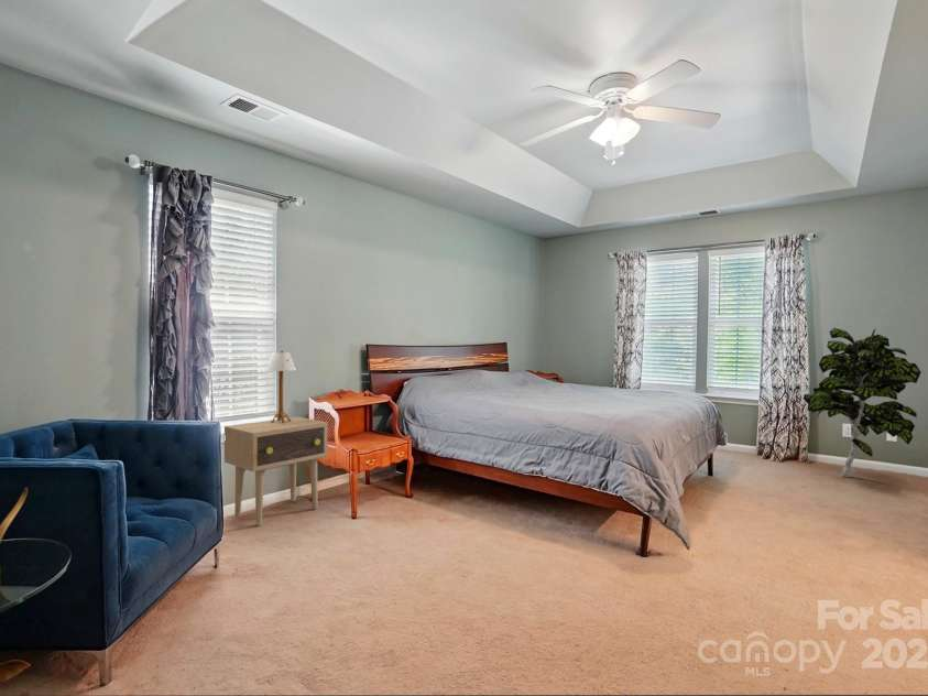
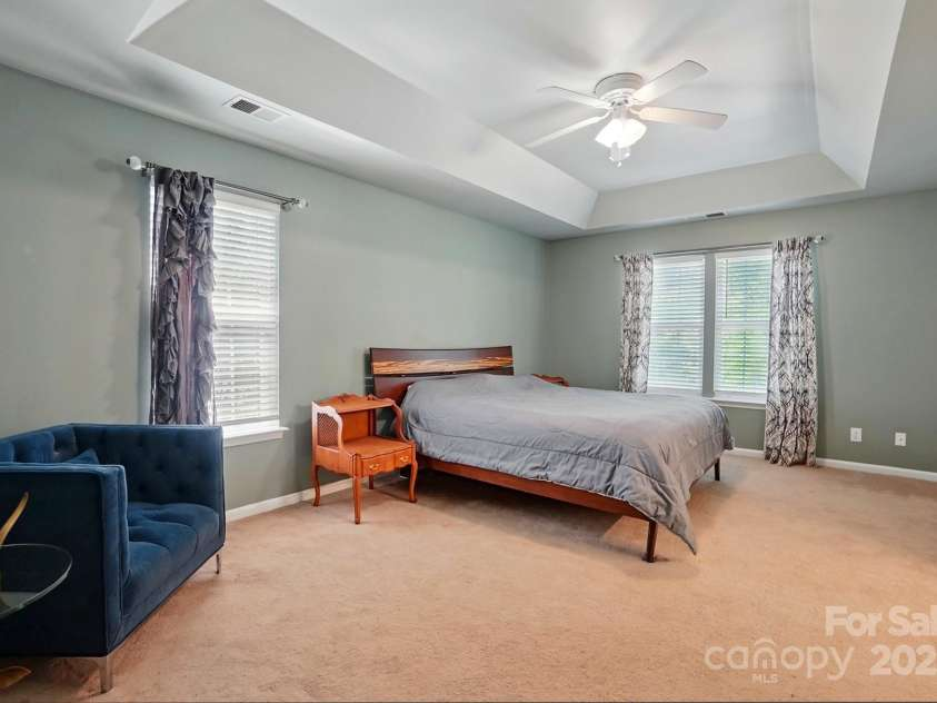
- side table [223,415,329,528]
- indoor plant [803,327,922,478]
- table lamp [265,349,297,423]
